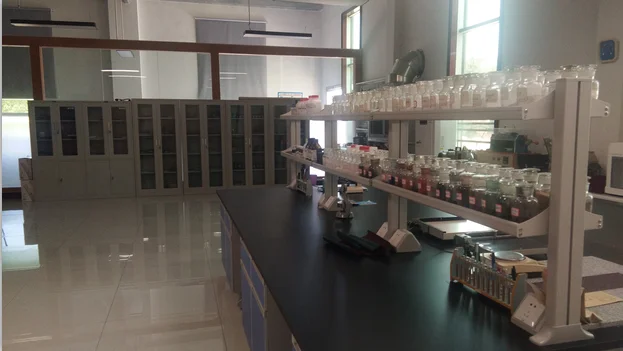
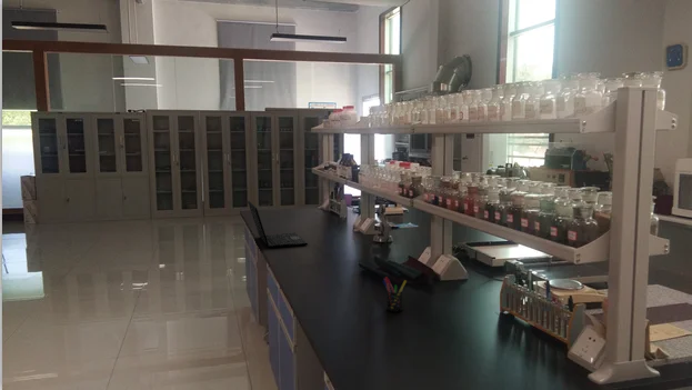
+ laptop [247,200,309,249]
+ pen holder [382,276,408,313]
